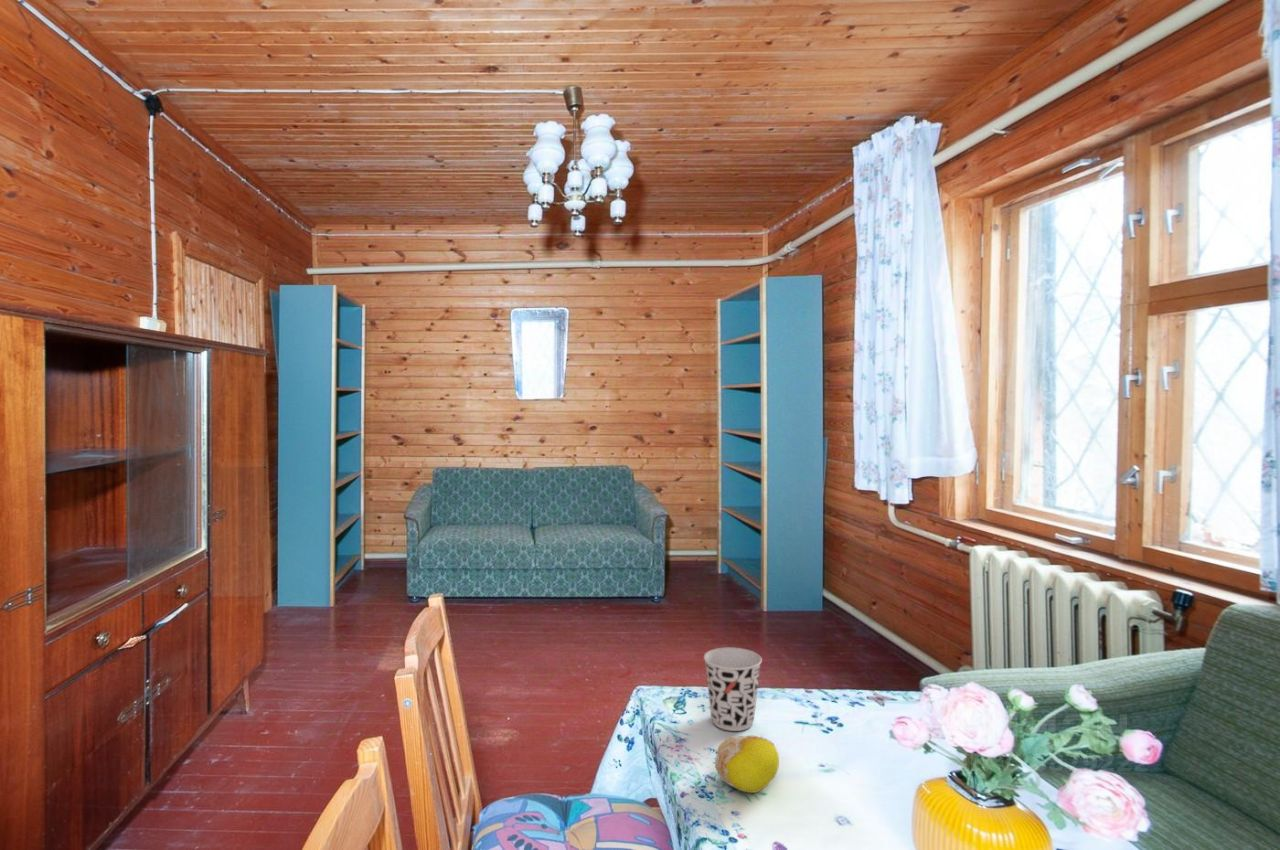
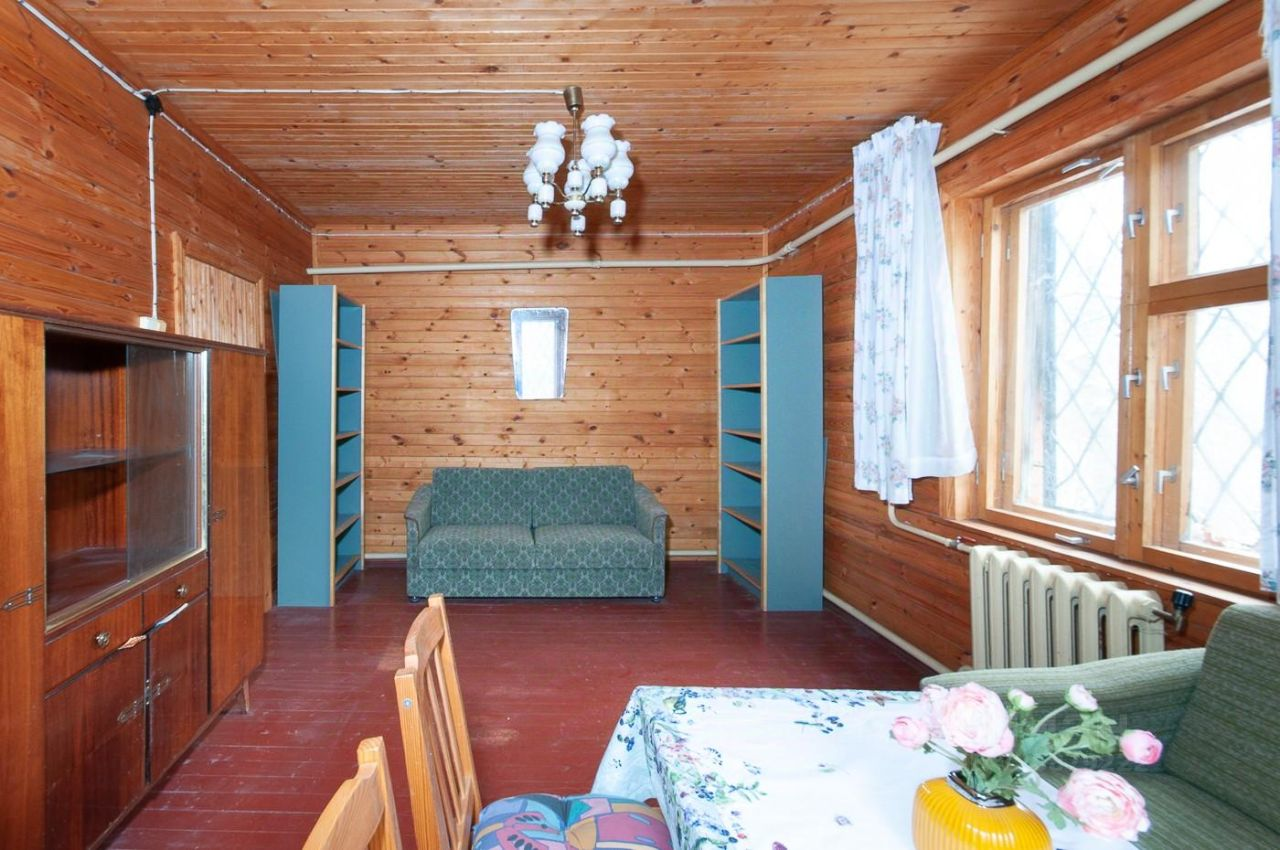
- cup [703,647,763,732]
- fruit [714,734,780,794]
